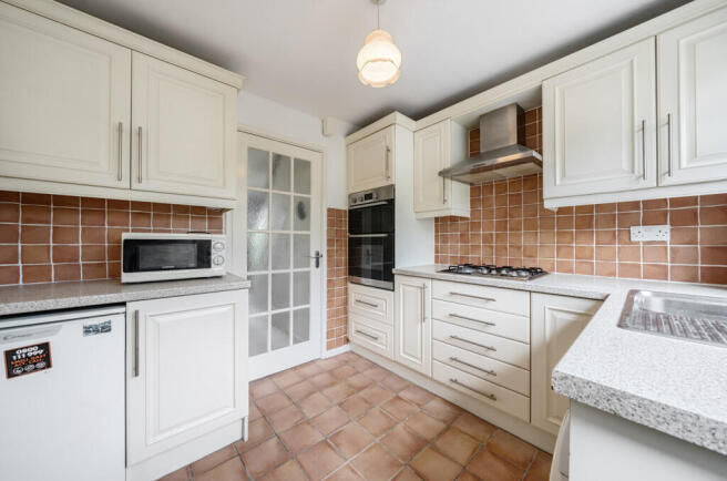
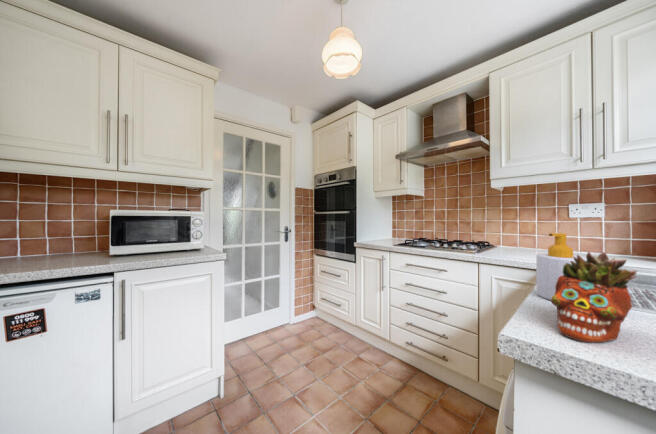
+ succulent planter [550,250,638,343]
+ soap bottle [535,232,587,301]
